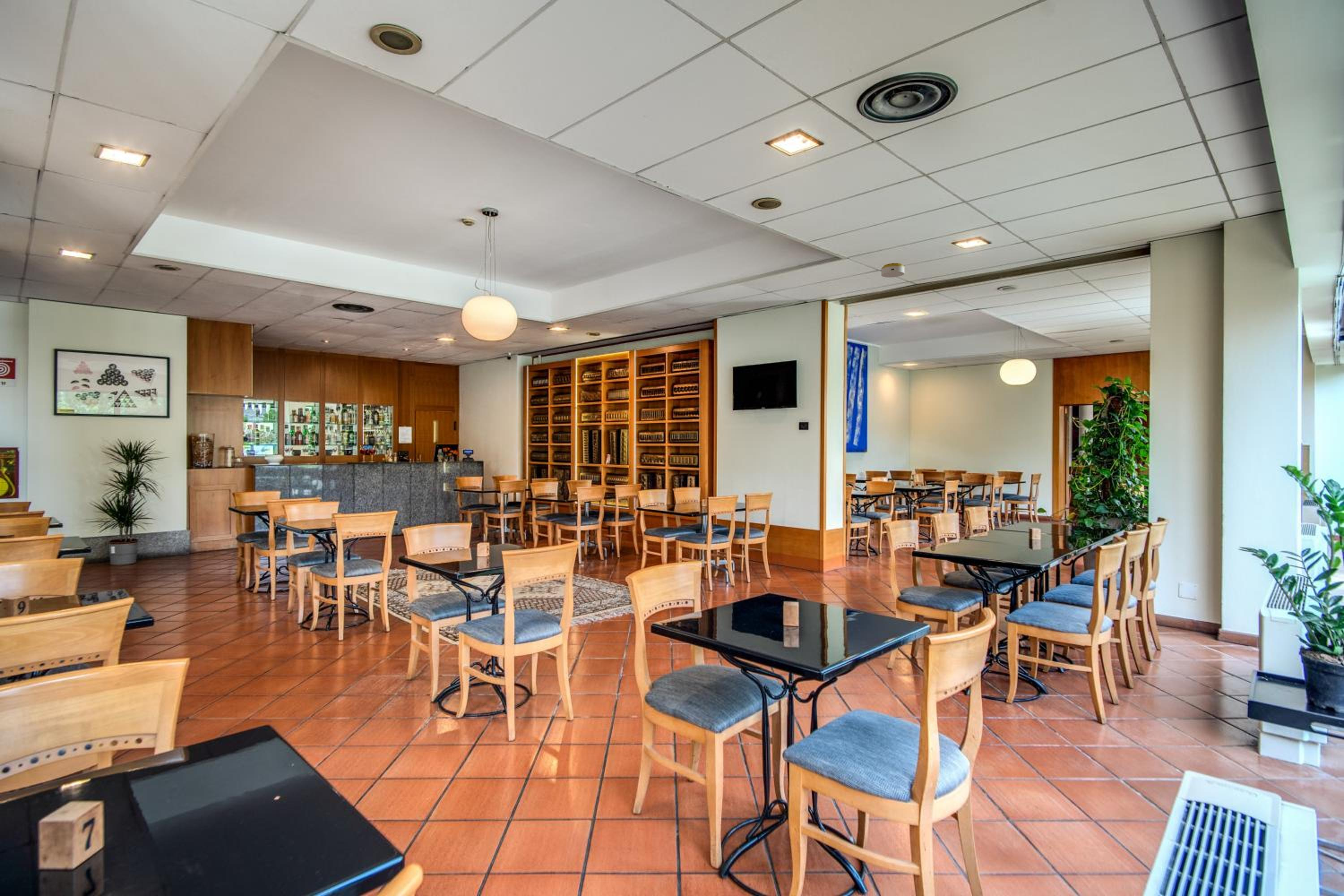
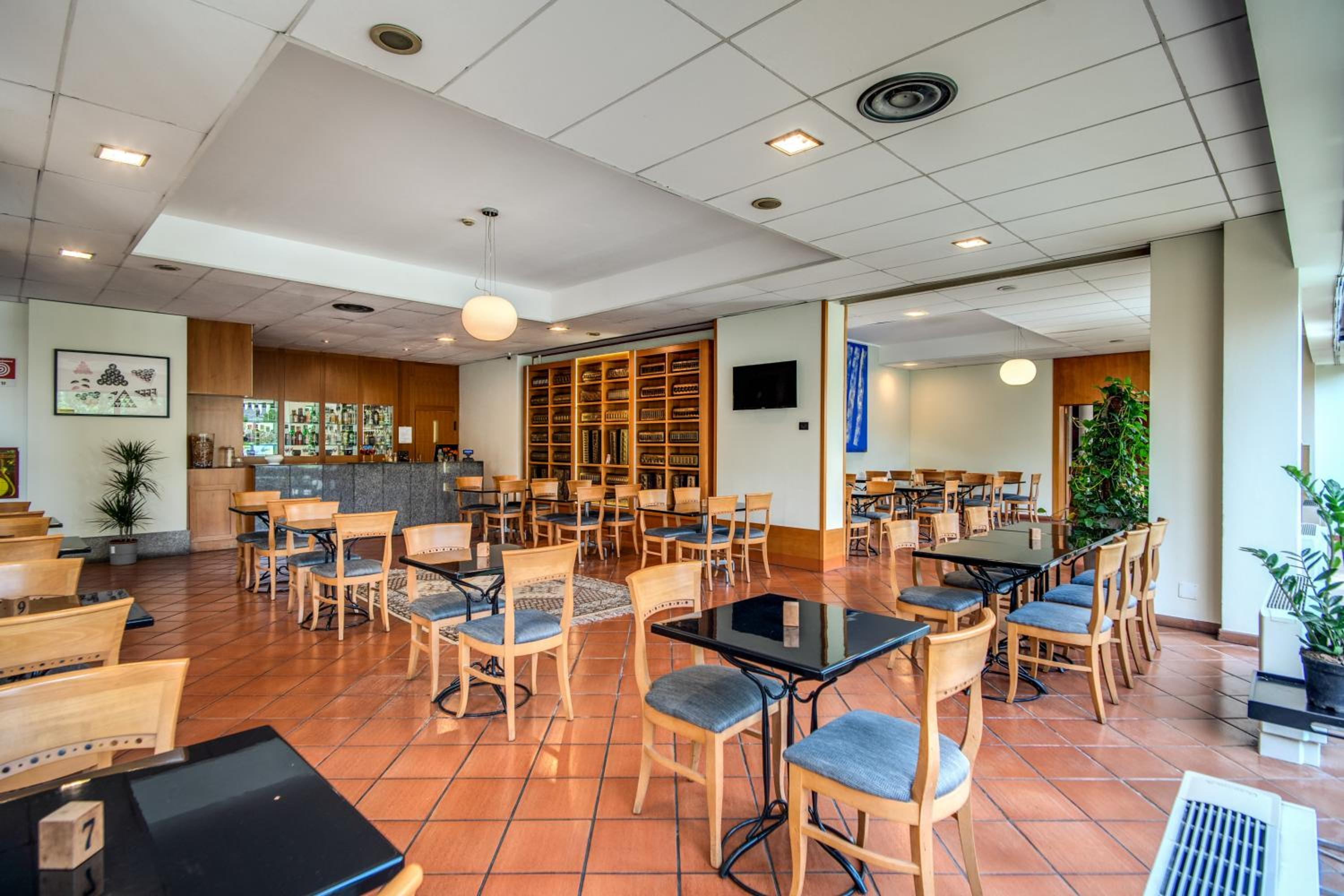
- smoke detector [881,263,905,278]
